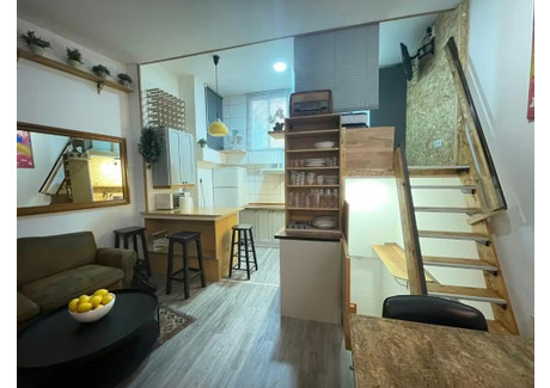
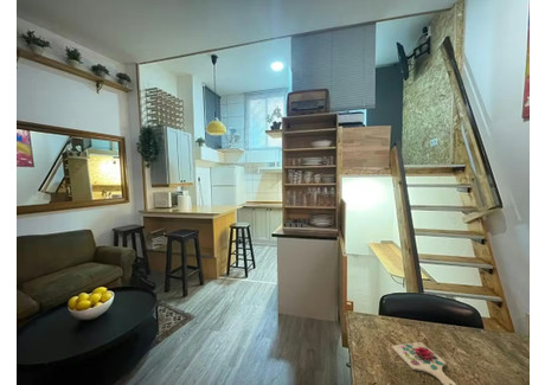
+ cutting board [391,340,457,385]
